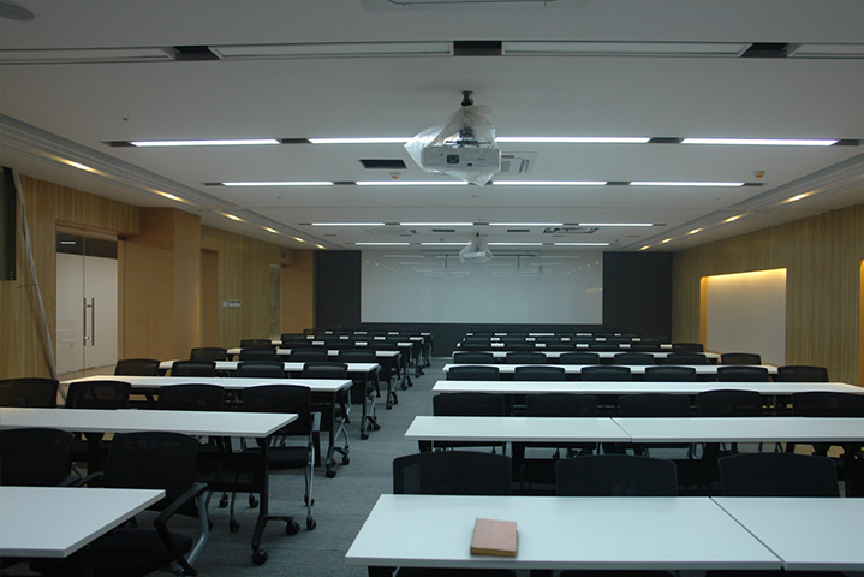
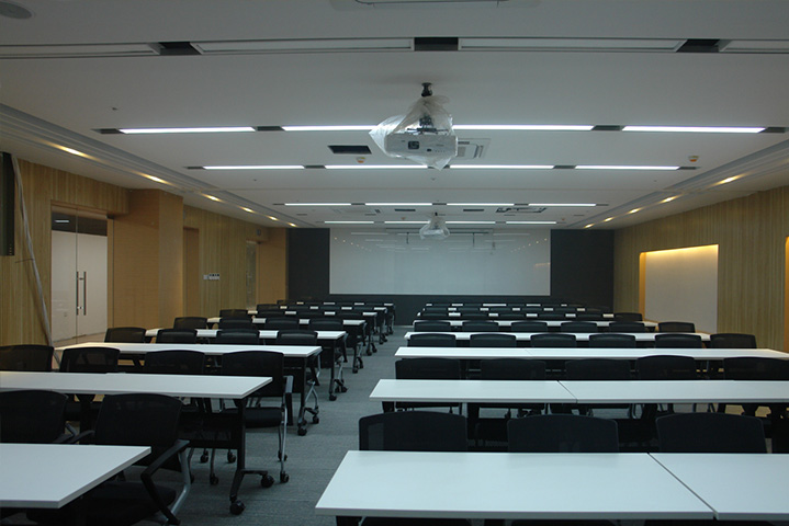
- notebook [469,517,518,559]
